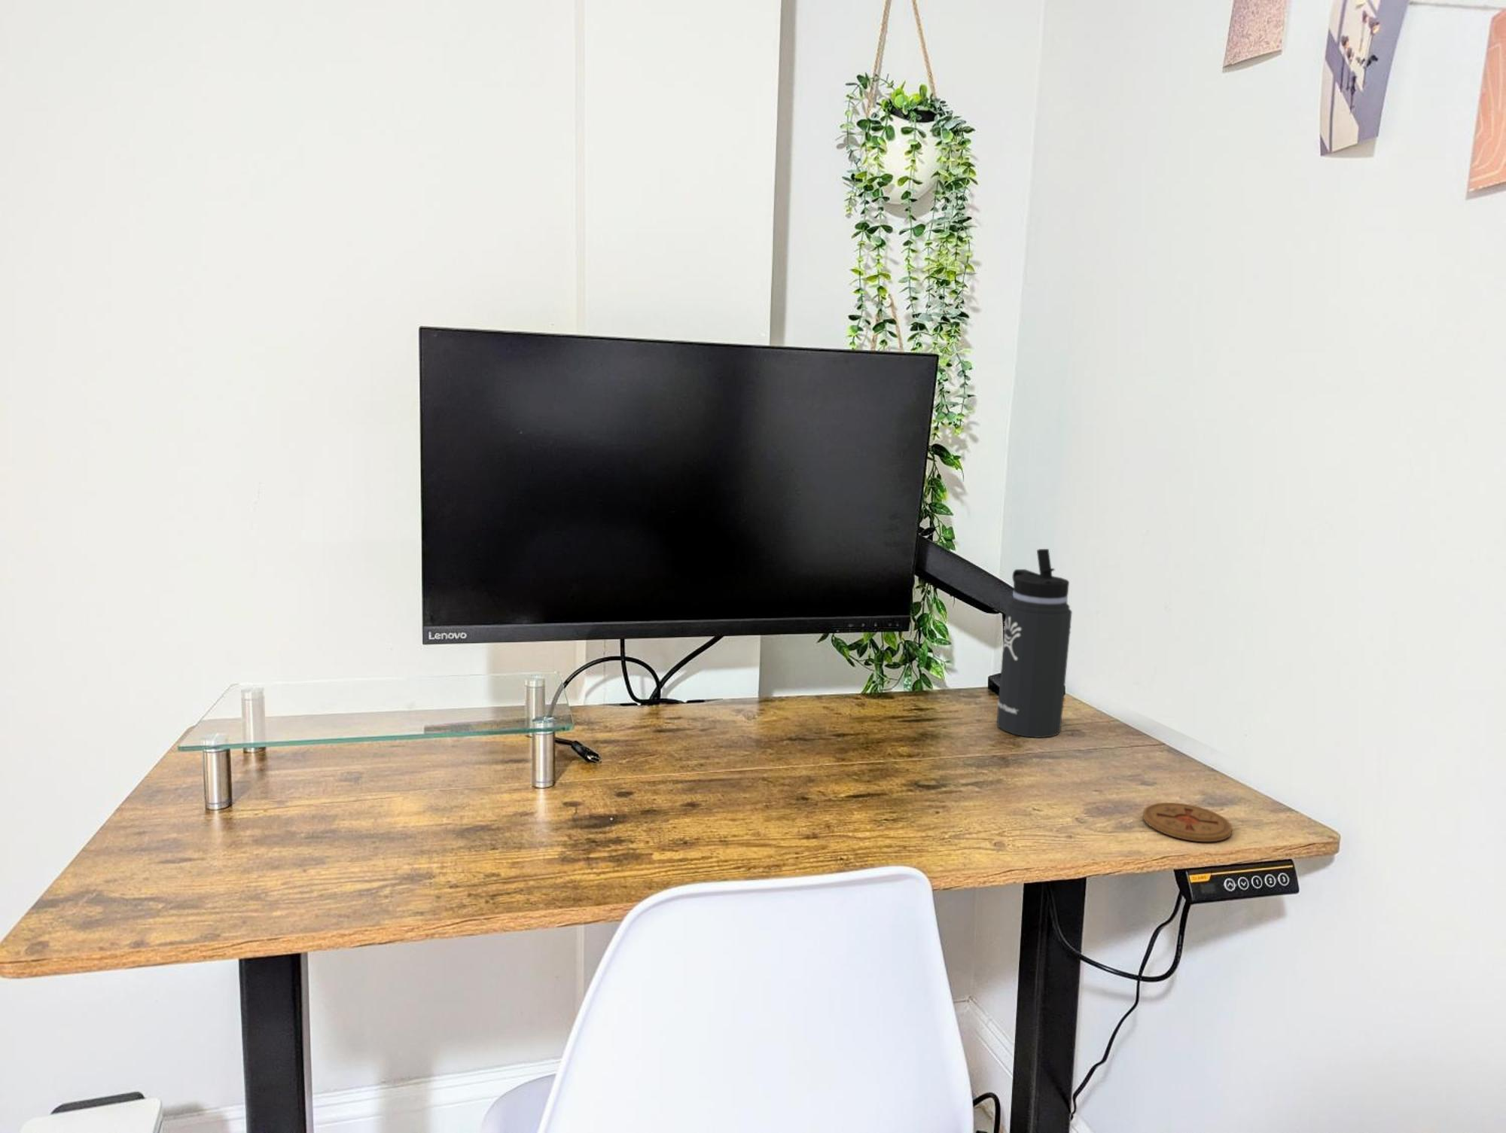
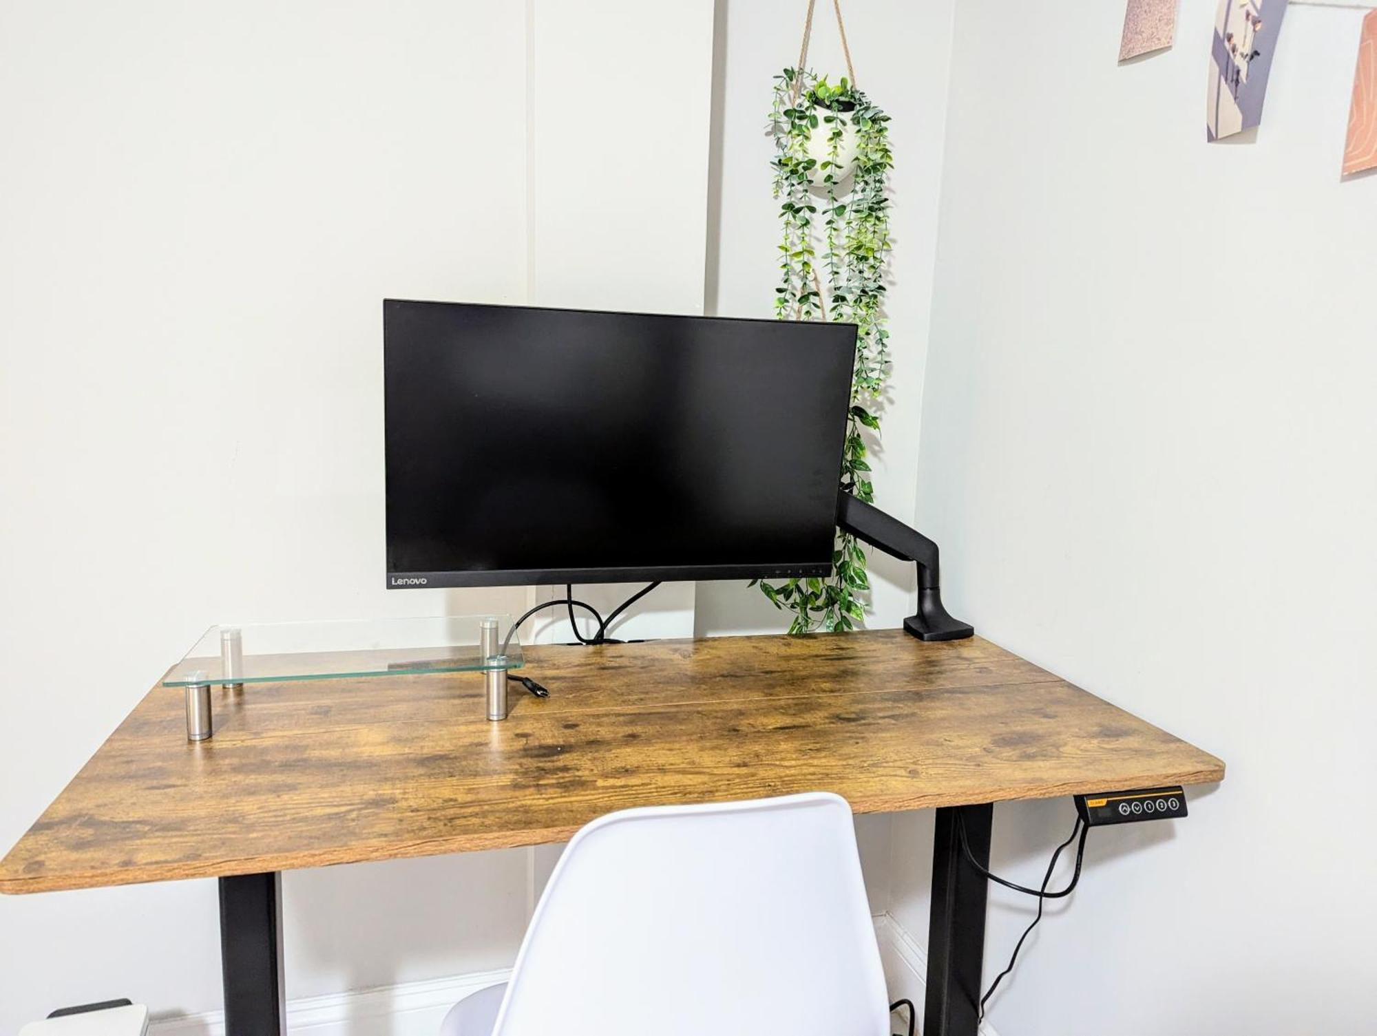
- thermos bottle [996,549,1073,739]
- coaster [1143,802,1233,843]
